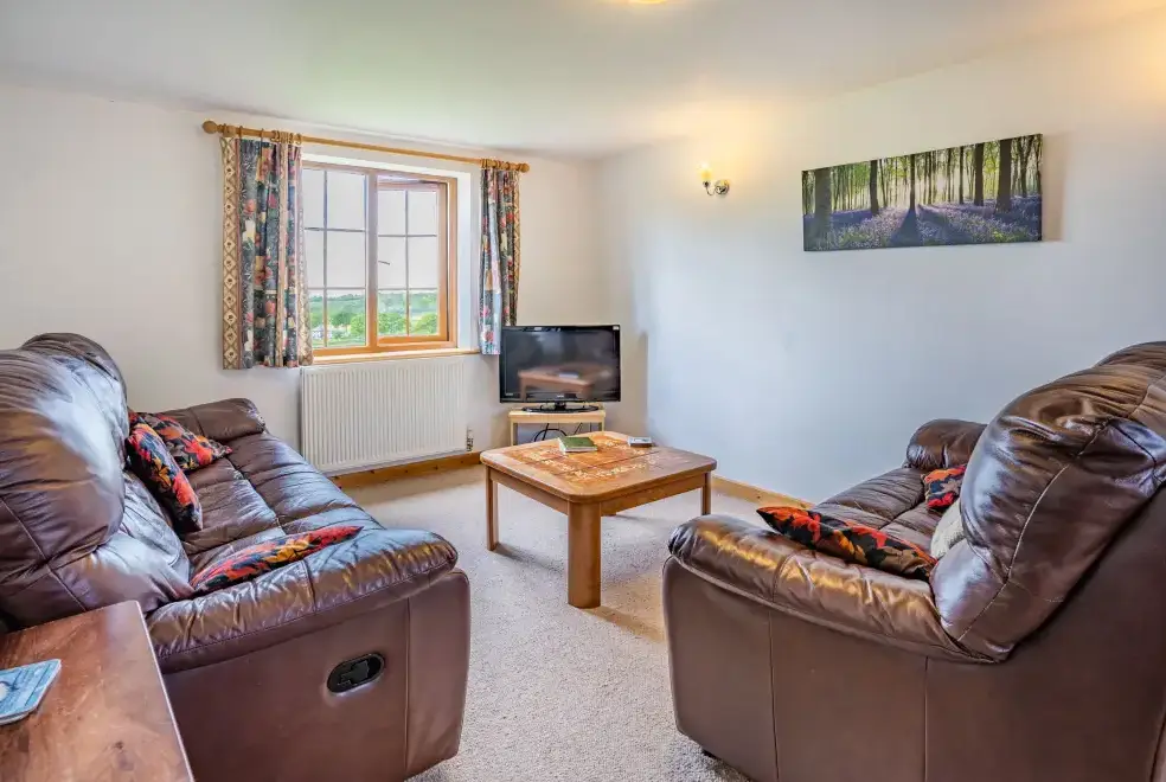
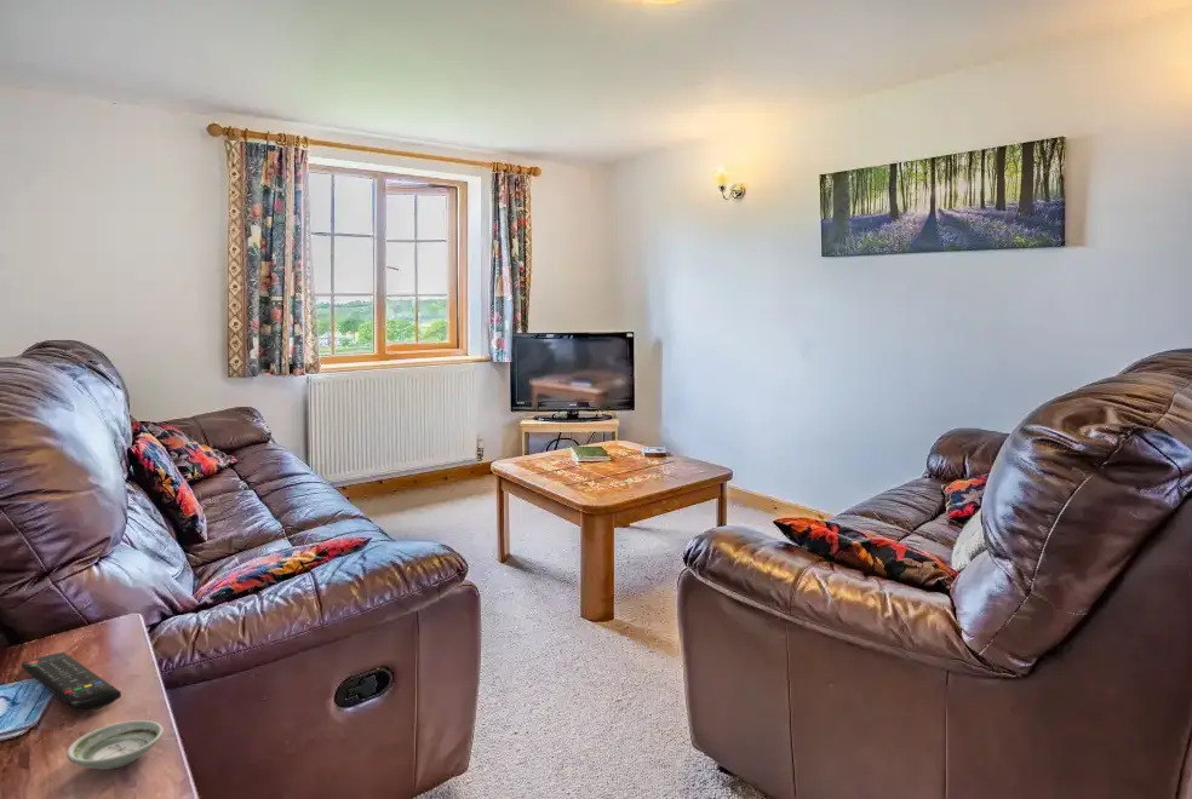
+ saucer [65,719,165,771]
+ remote control [21,651,122,713]
